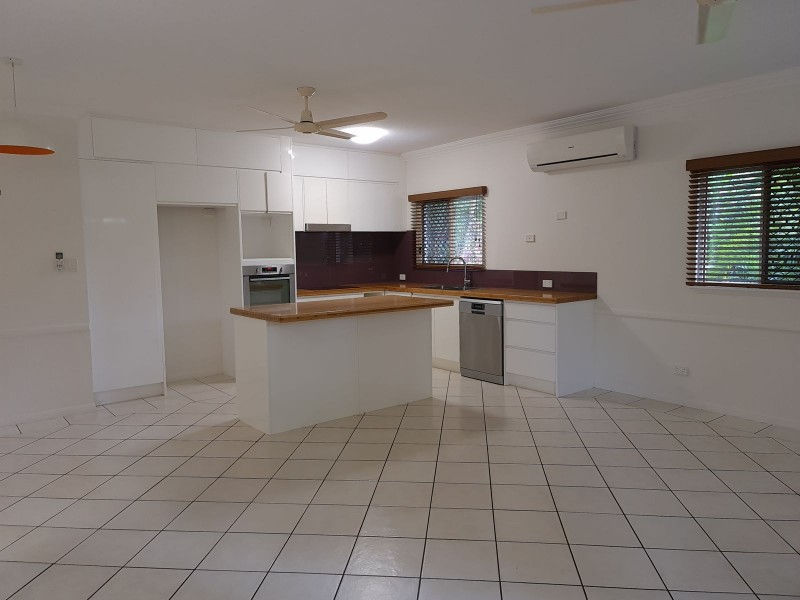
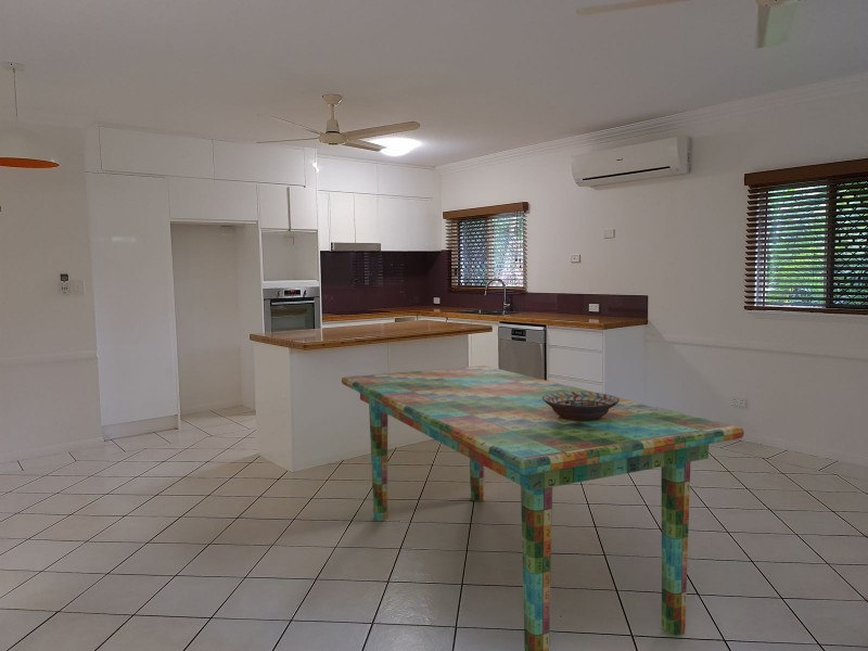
+ decorative bowl [542,392,620,421]
+ dining table [341,365,745,651]
